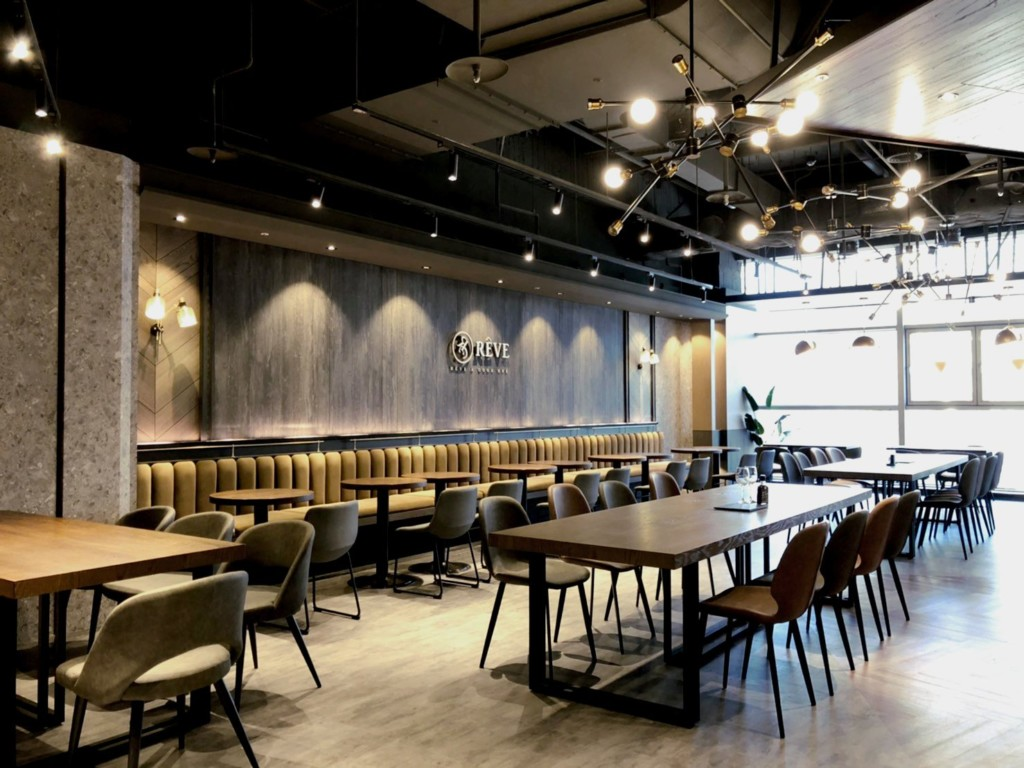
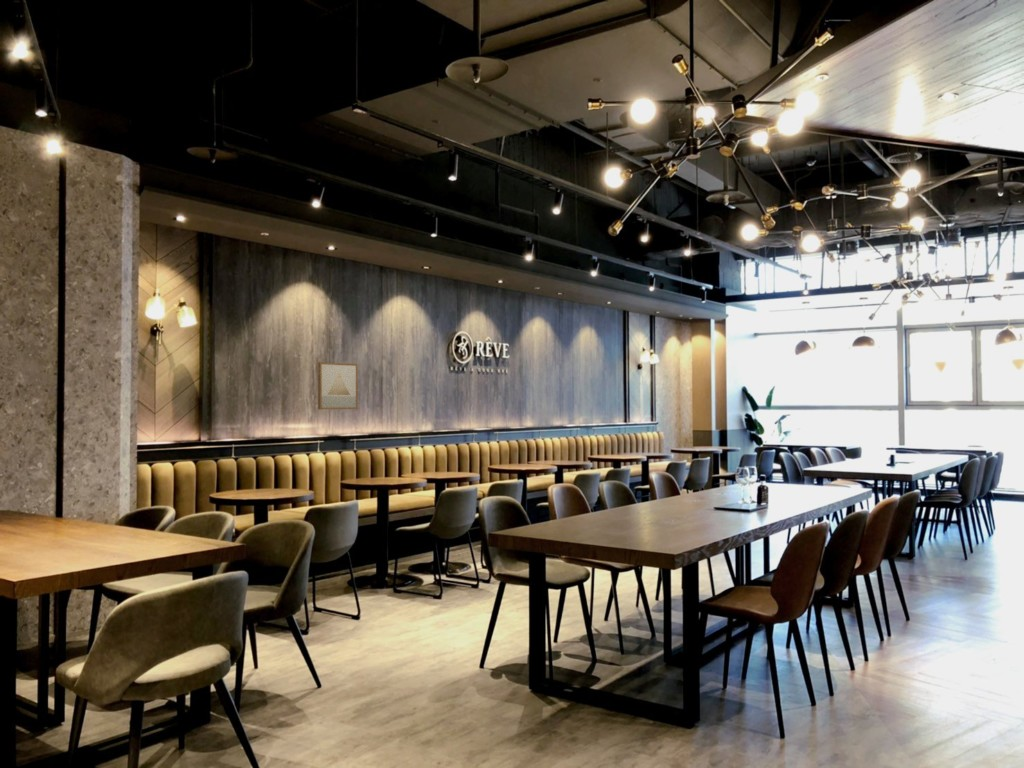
+ wall art [317,361,358,410]
